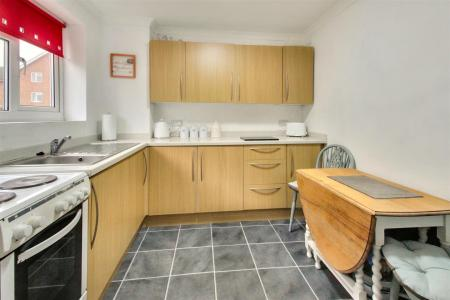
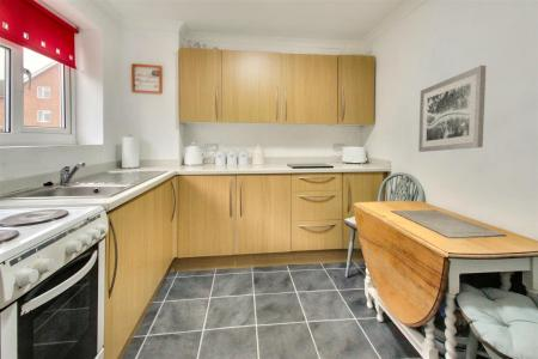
+ wall art [417,65,488,153]
